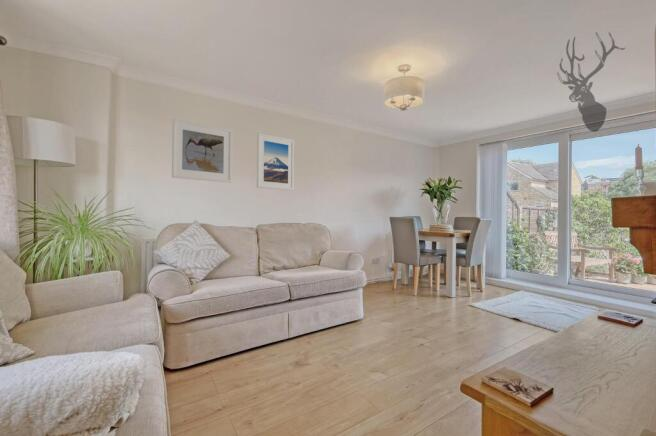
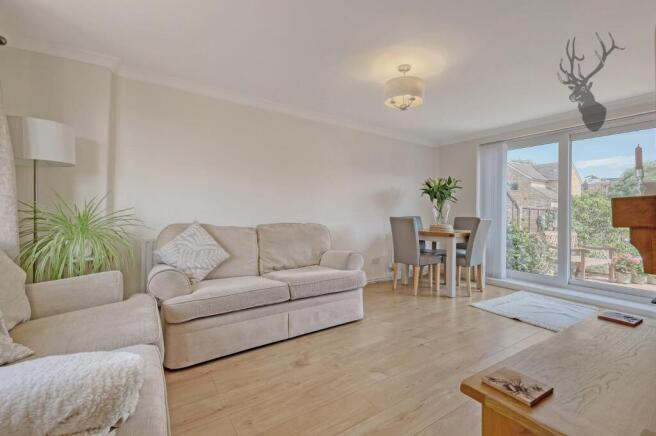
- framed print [256,132,295,191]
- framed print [171,118,233,184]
